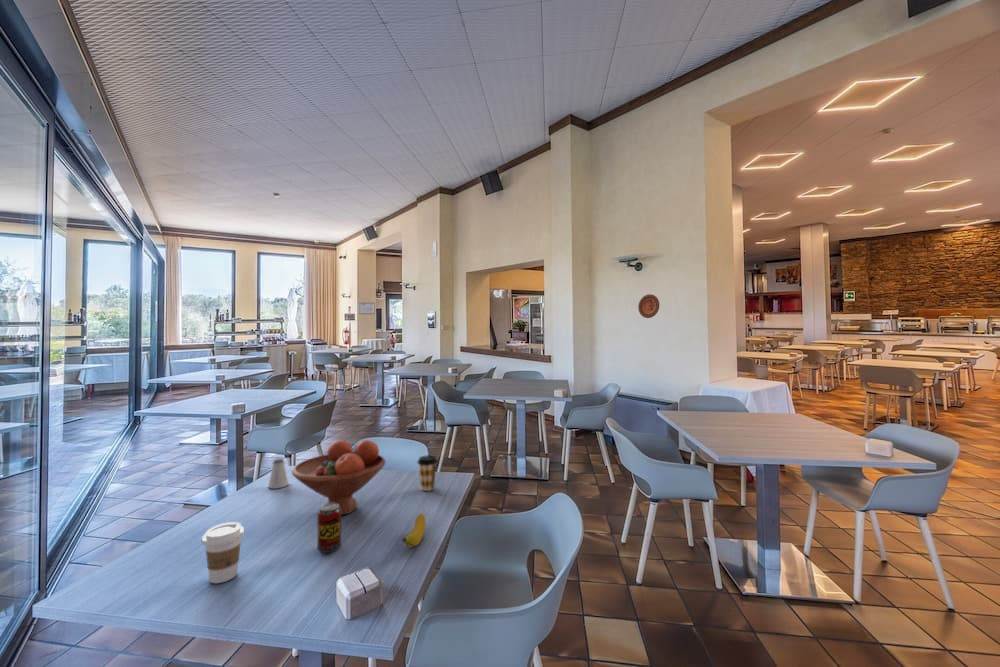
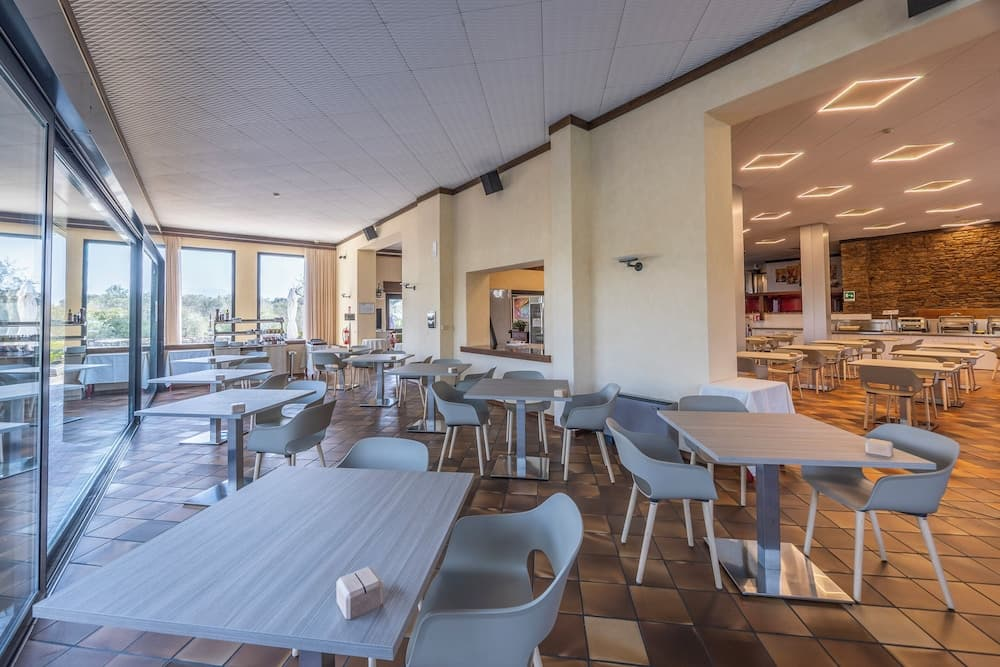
- decorative plate [637,293,660,319]
- coffee cup [201,521,245,584]
- banana [401,512,427,548]
- beverage can [316,503,342,554]
- coffee cup [416,455,438,492]
- fruit bowl [291,439,387,516]
- saltshaker [267,458,290,489]
